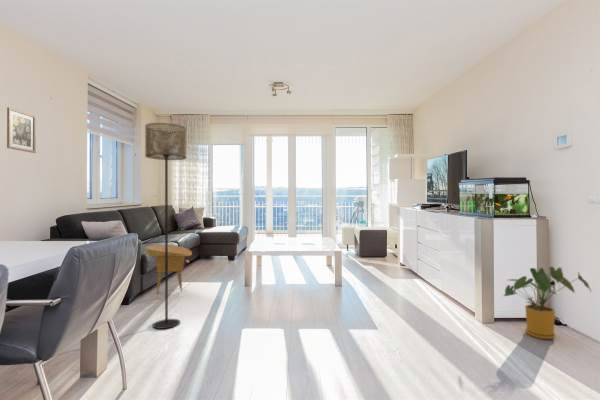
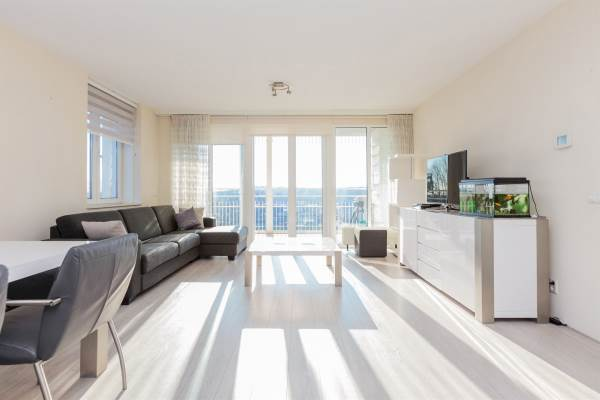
- wall art [6,106,37,154]
- floor lamp [144,122,188,330]
- side table [145,244,193,297]
- house plant [503,266,592,340]
